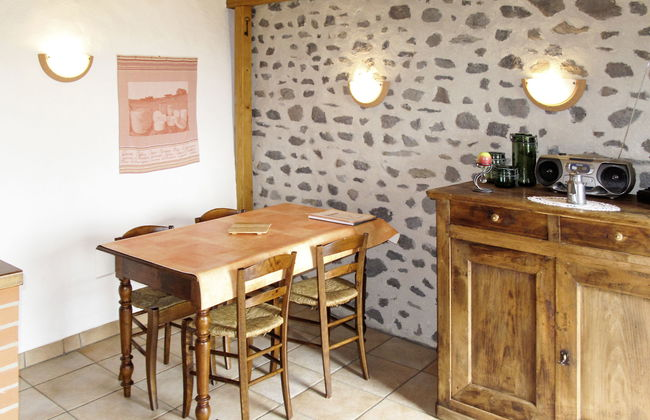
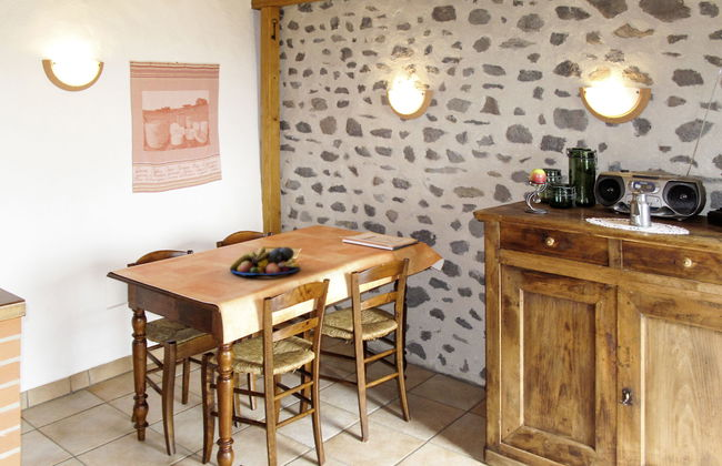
+ fruit bowl [229,246,301,276]
